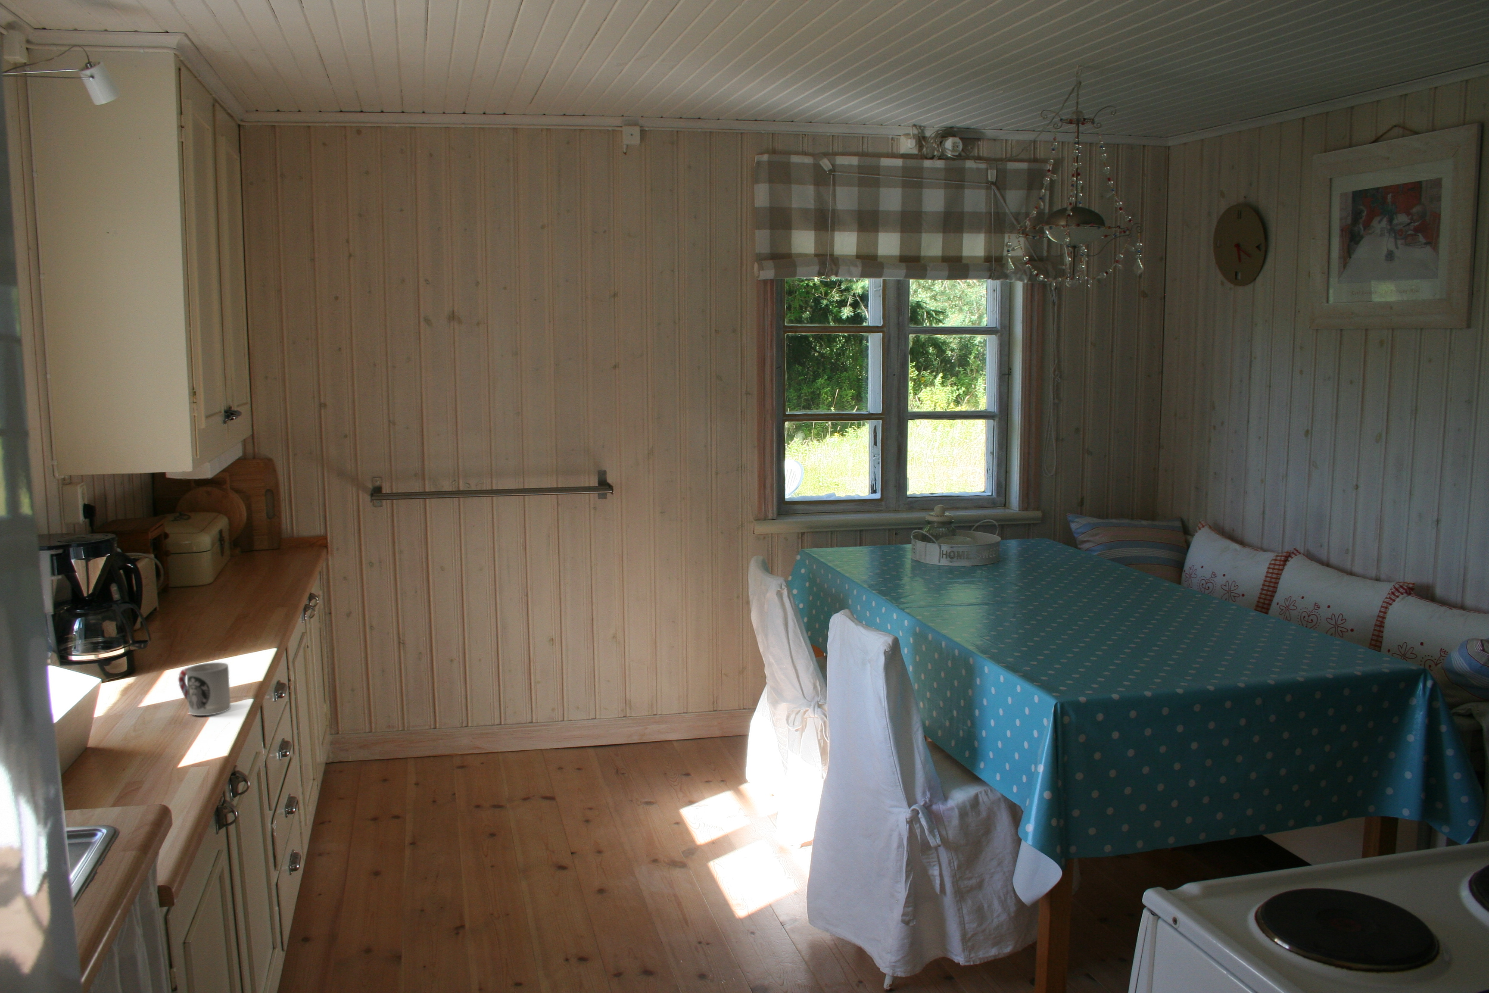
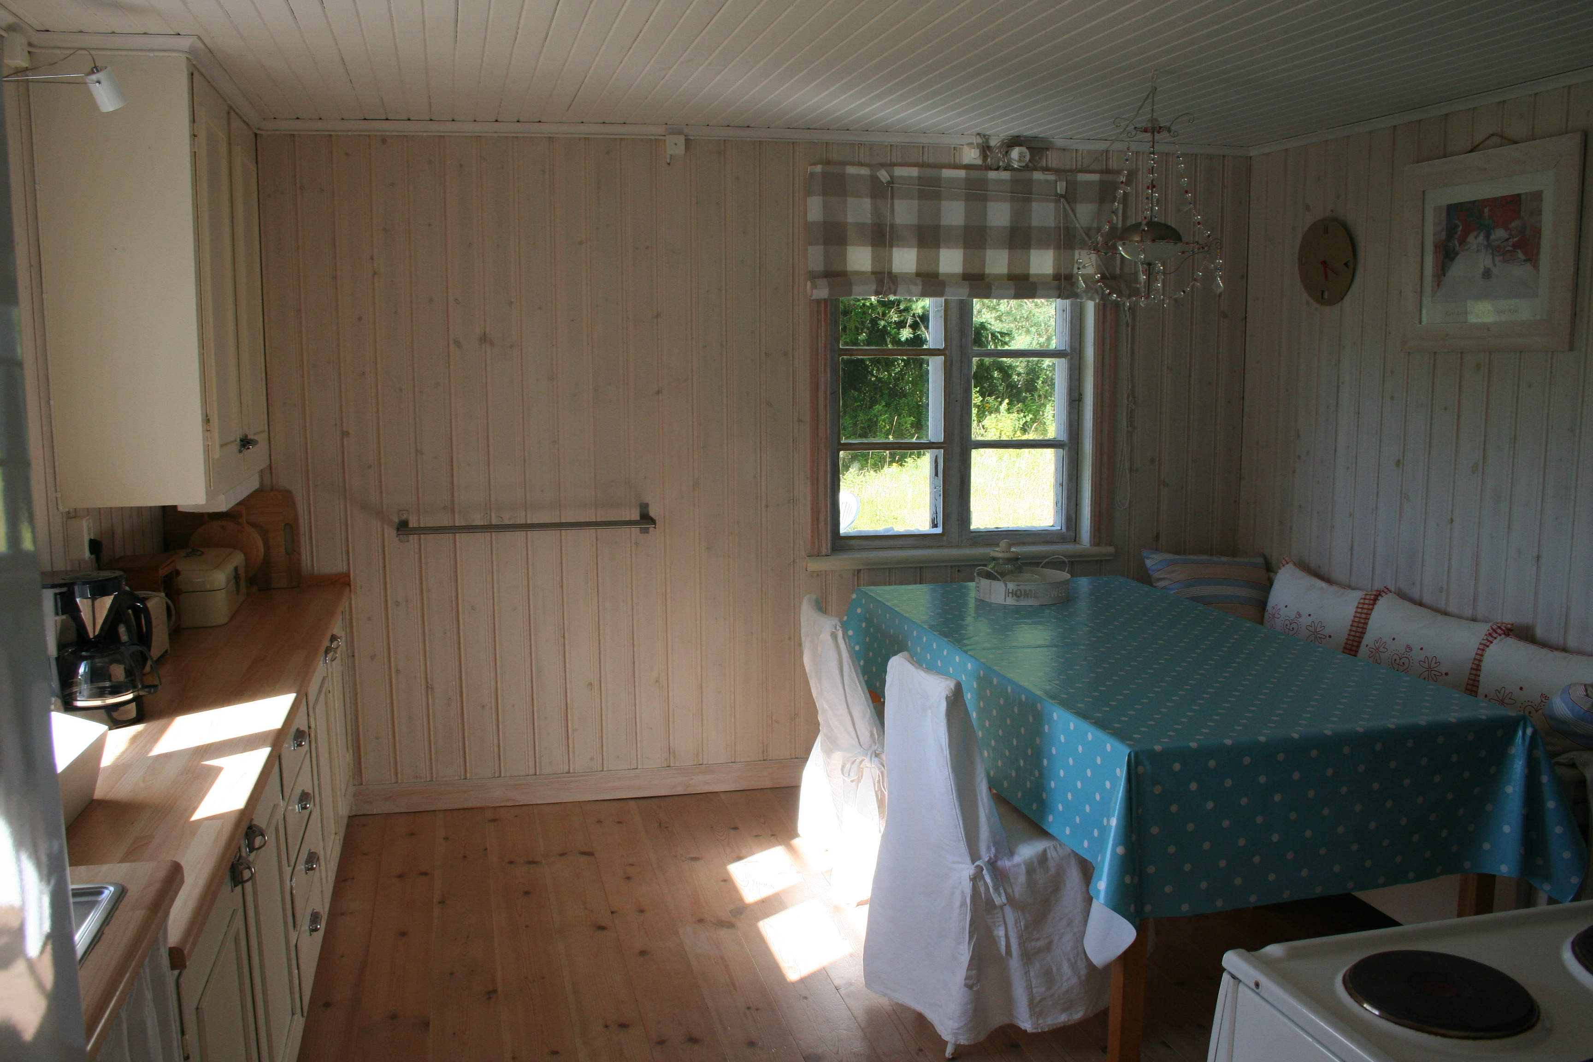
- cup [178,662,230,716]
